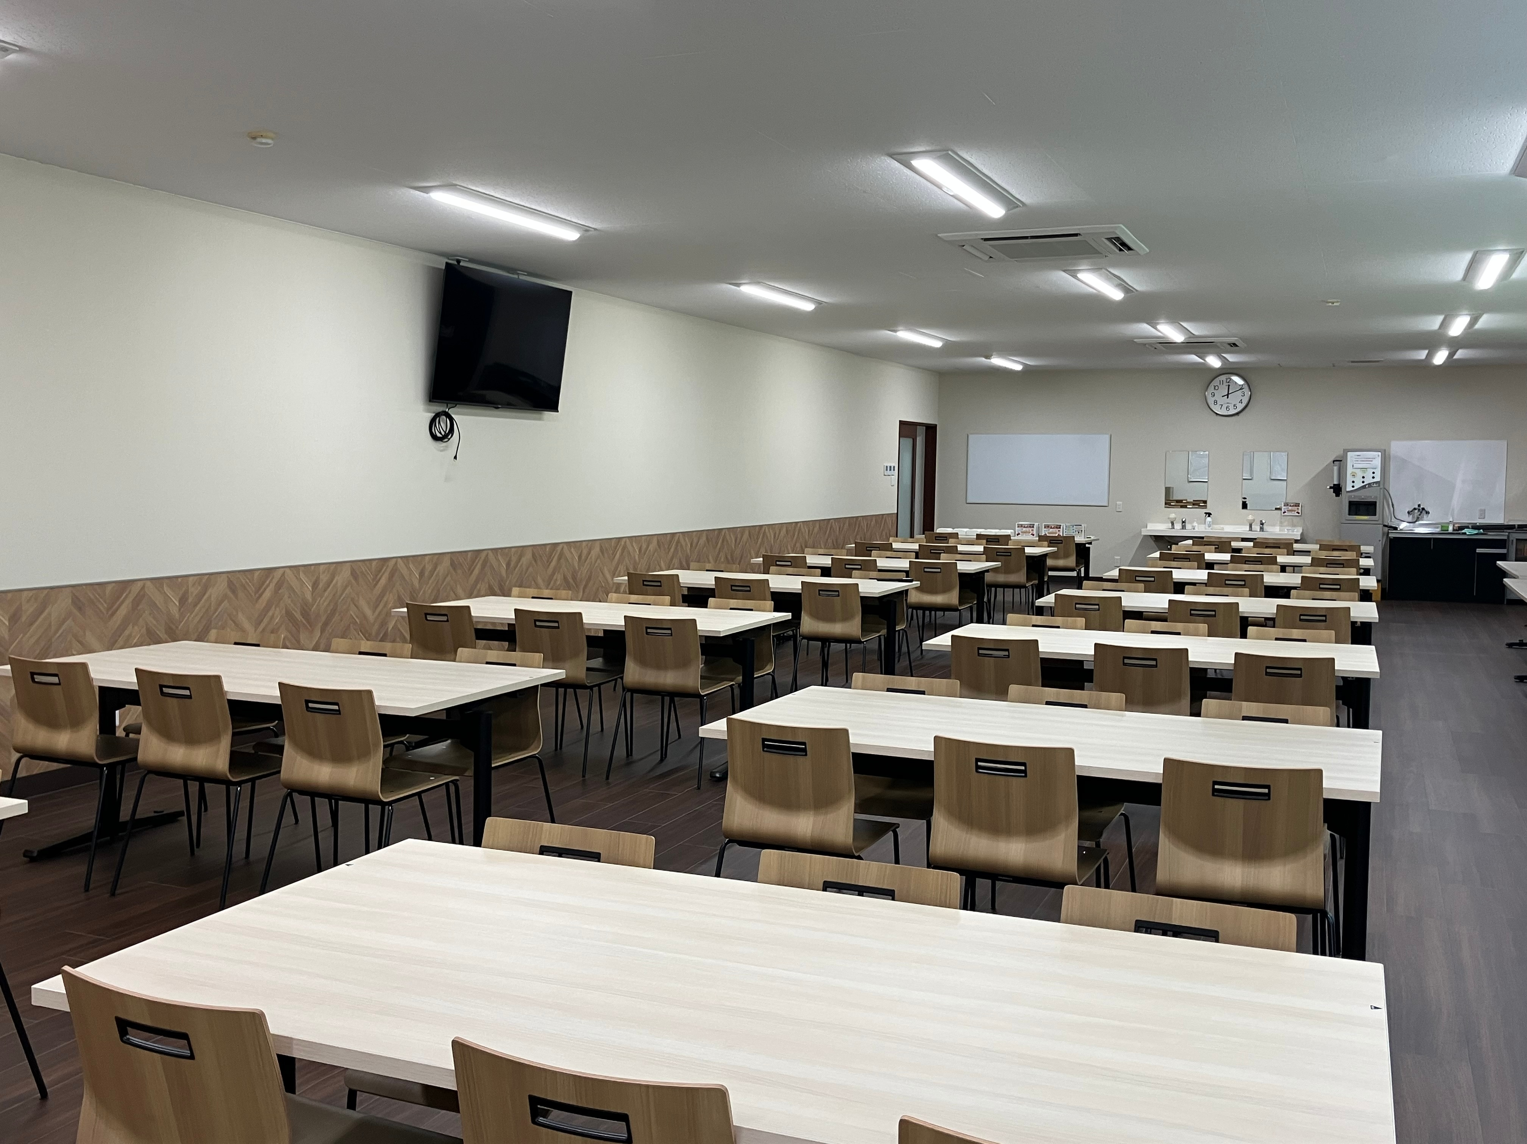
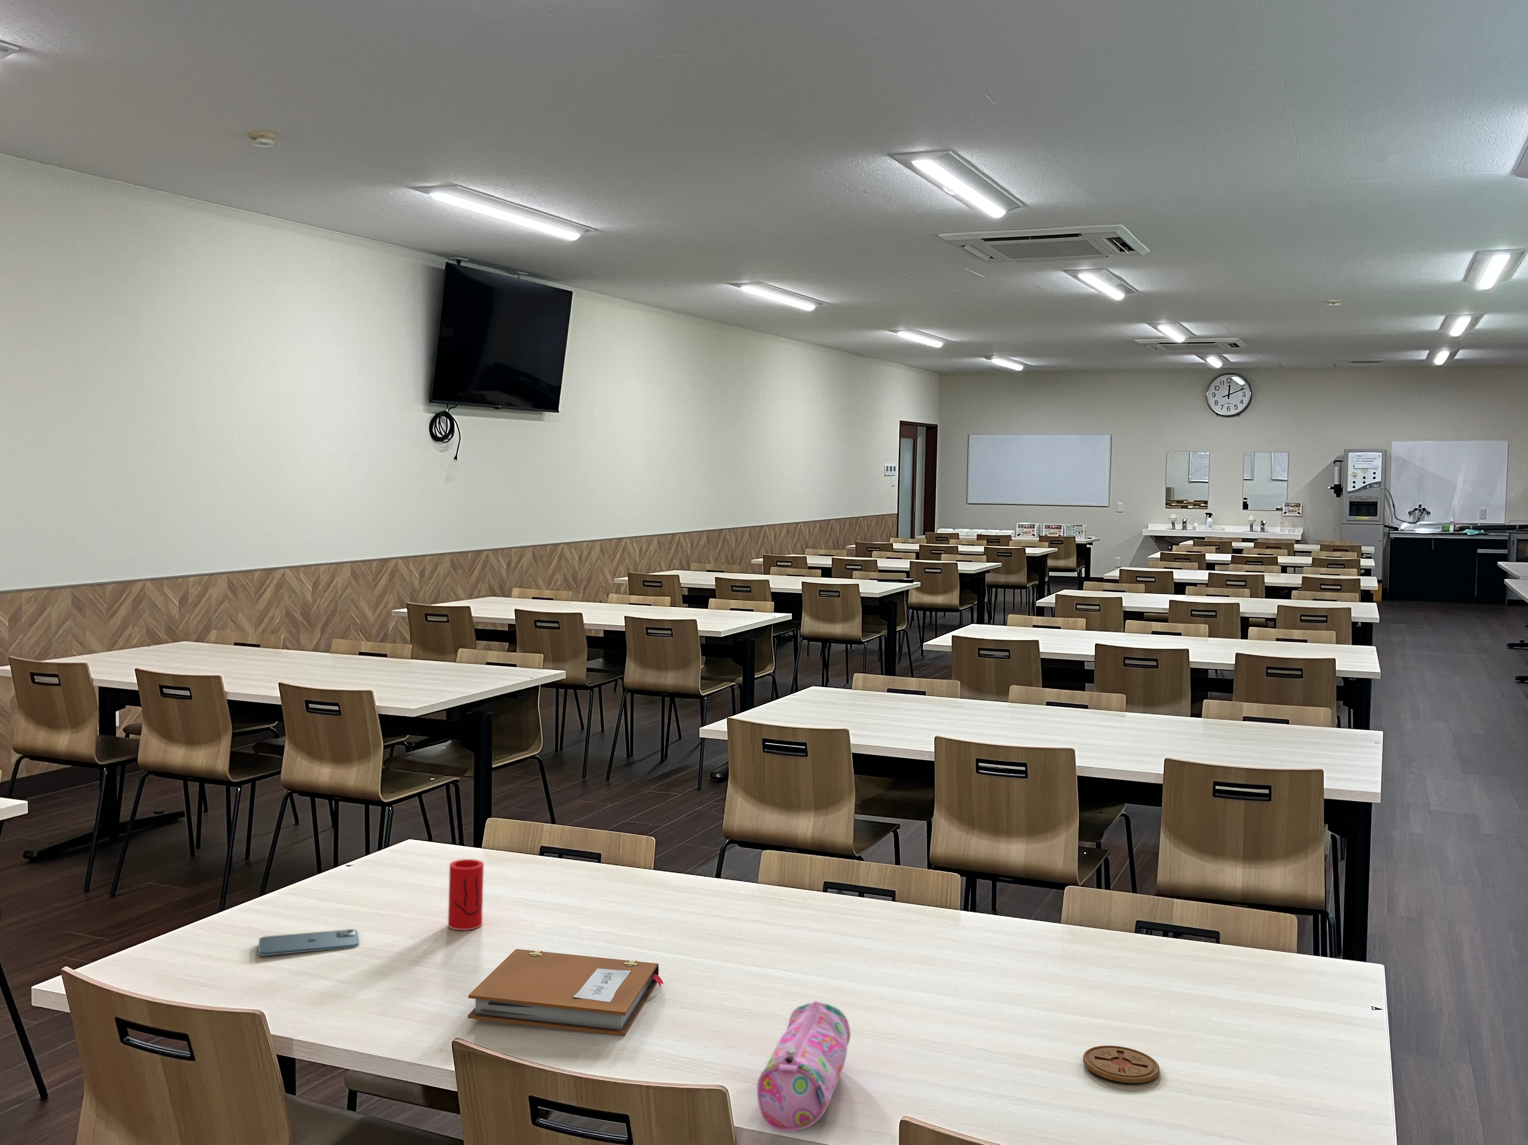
+ cup [448,859,484,931]
+ coaster [1083,1045,1160,1084]
+ smartphone [259,929,360,956]
+ notebook [467,949,664,1037]
+ pencil case [757,1001,851,1132]
